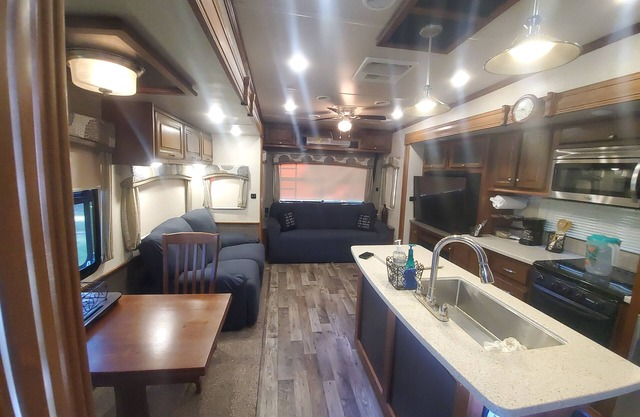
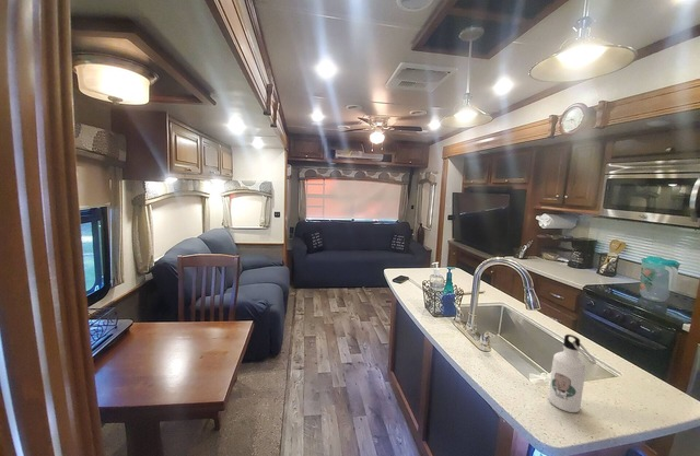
+ water bottle [547,334,605,413]
